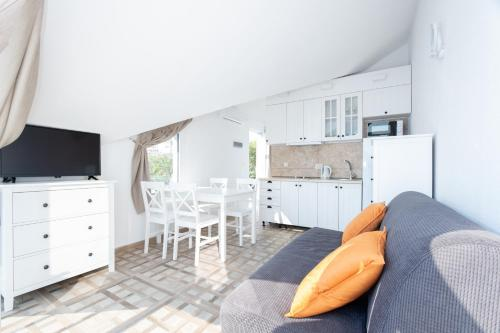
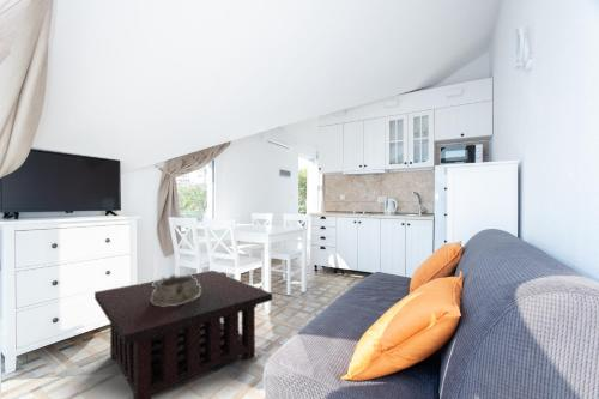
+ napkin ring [150,273,201,307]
+ coffee table [93,270,273,399]
